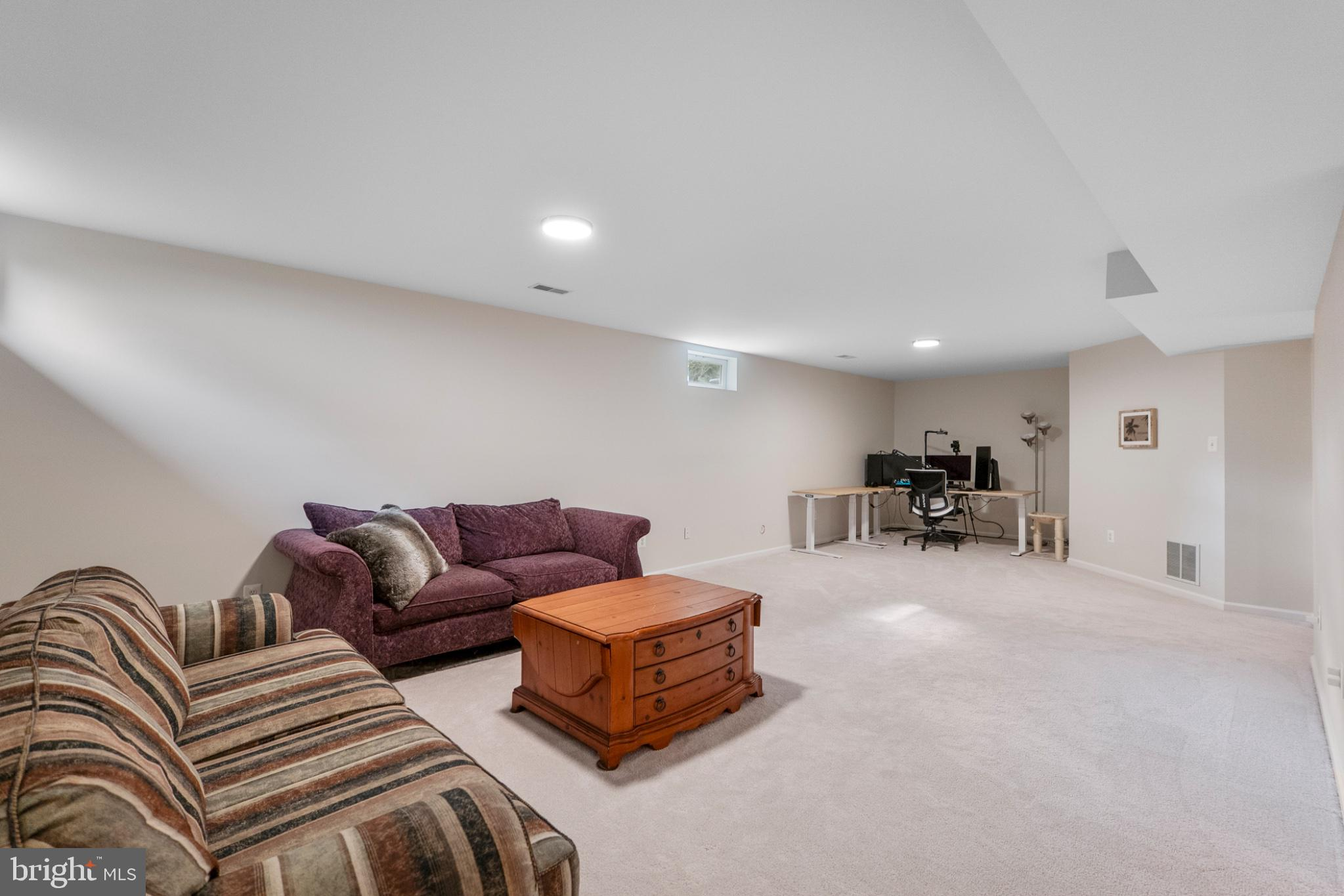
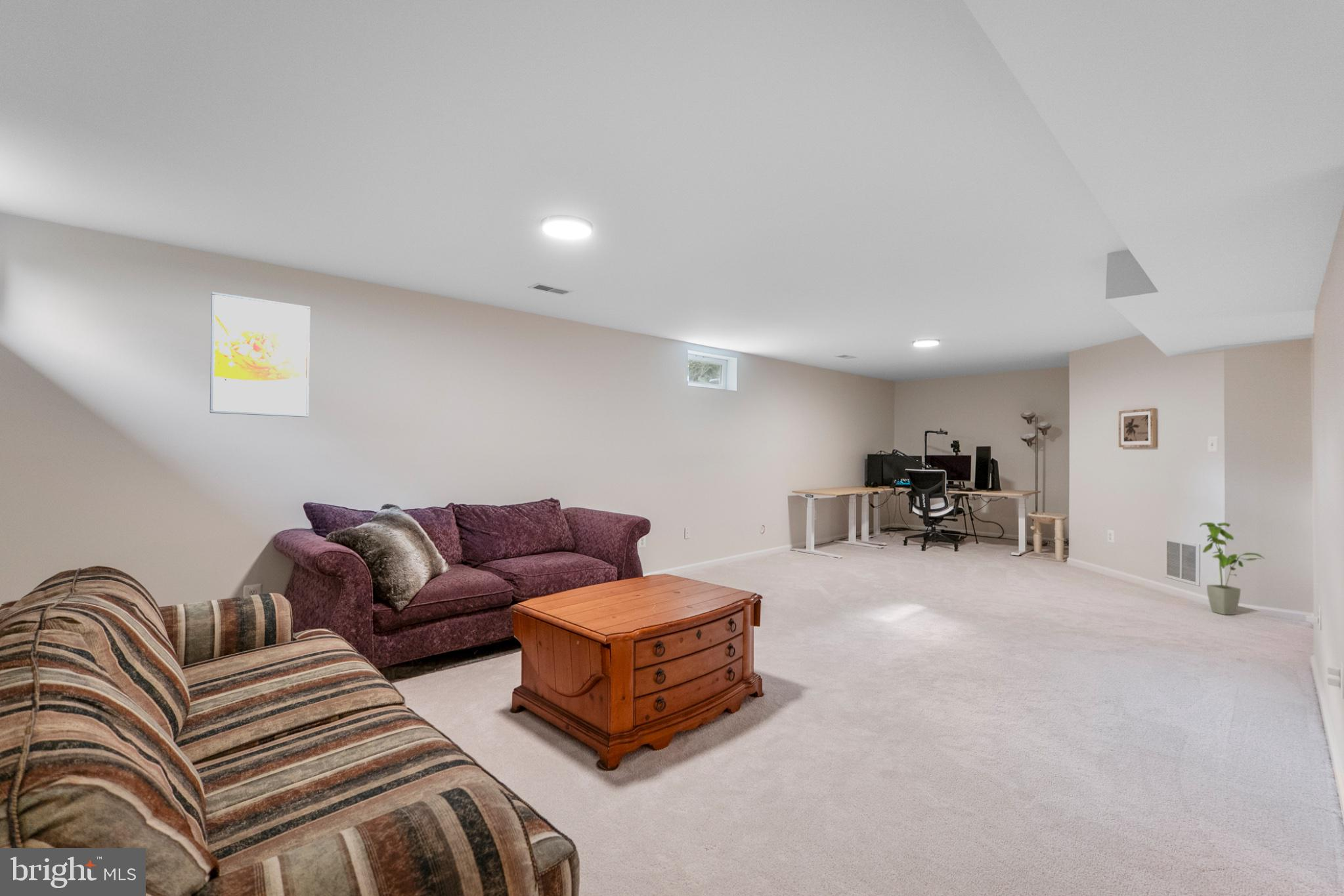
+ house plant [1199,522,1267,616]
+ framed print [209,291,311,417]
